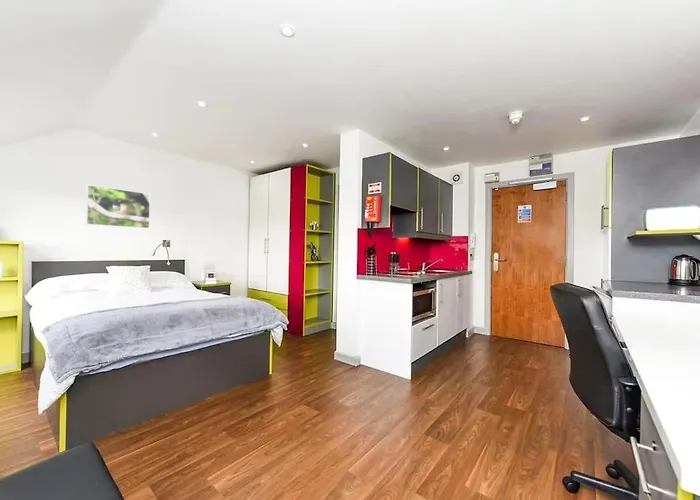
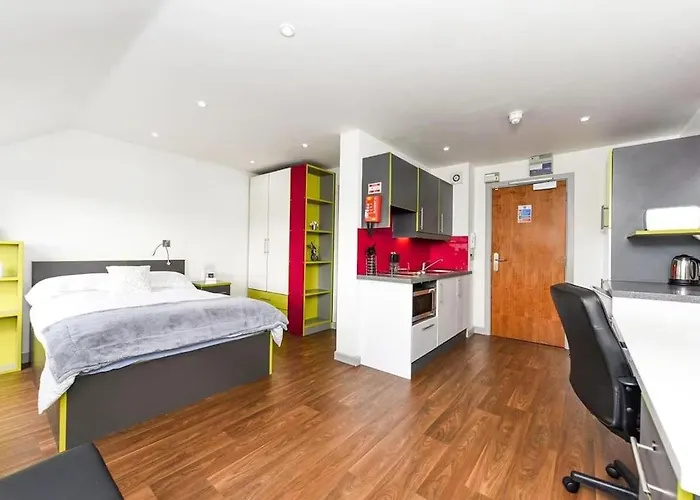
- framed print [85,184,151,229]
